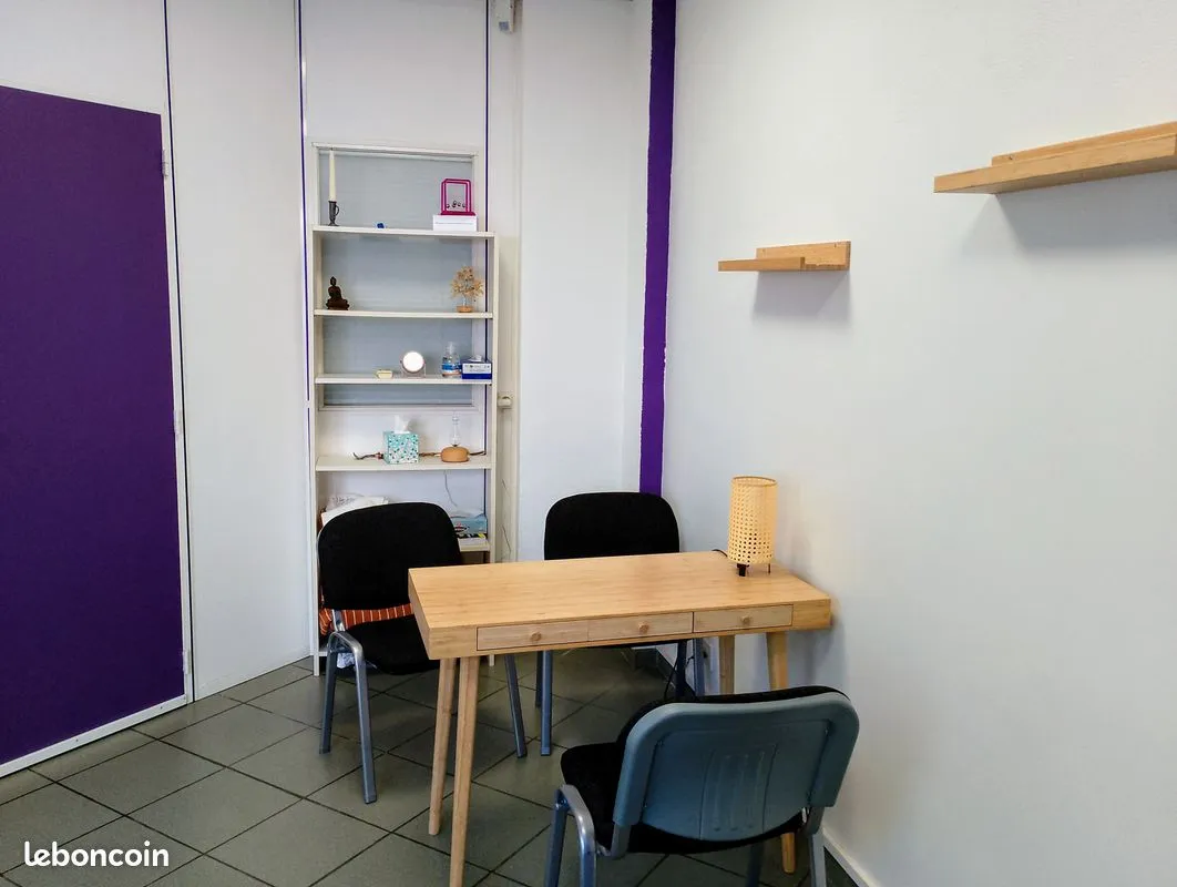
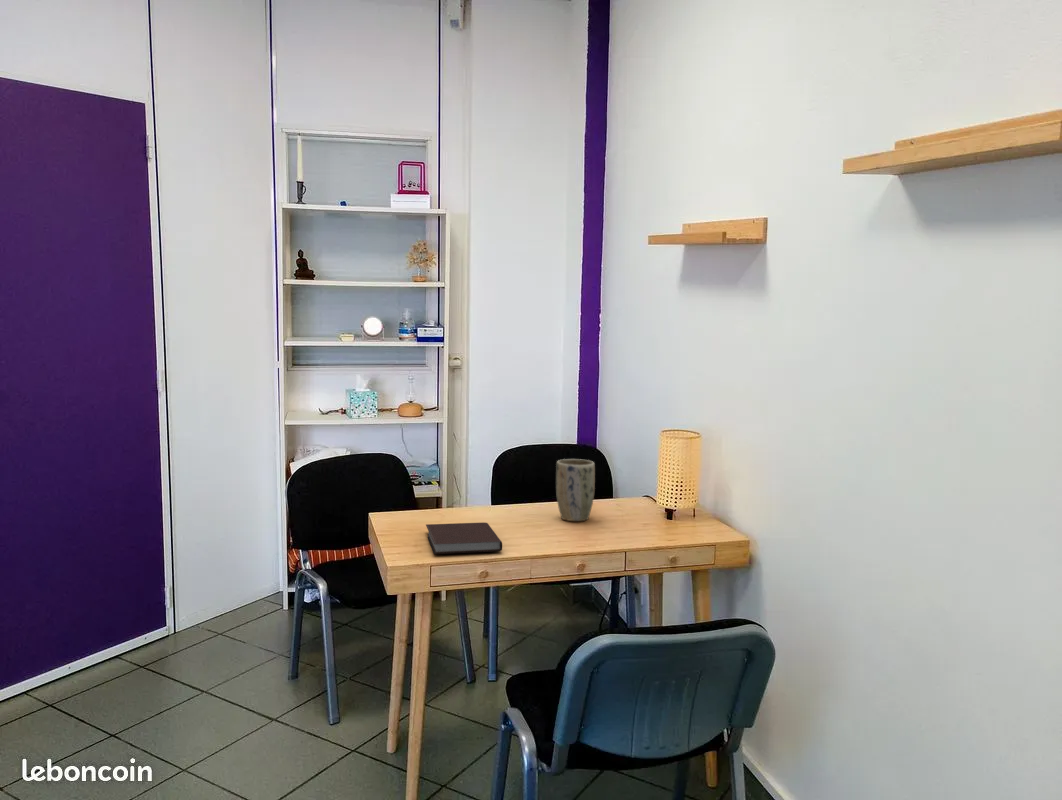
+ notebook [425,522,503,555]
+ plant pot [555,458,596,522]
